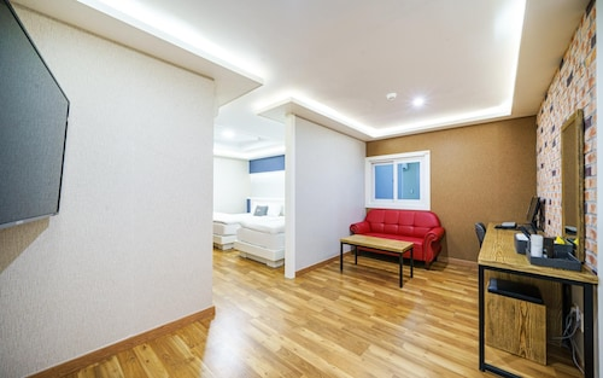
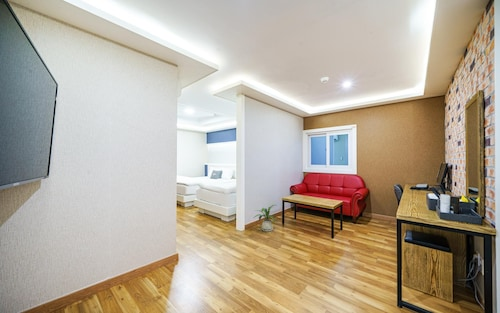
+ house plant [254,204,281,233]
